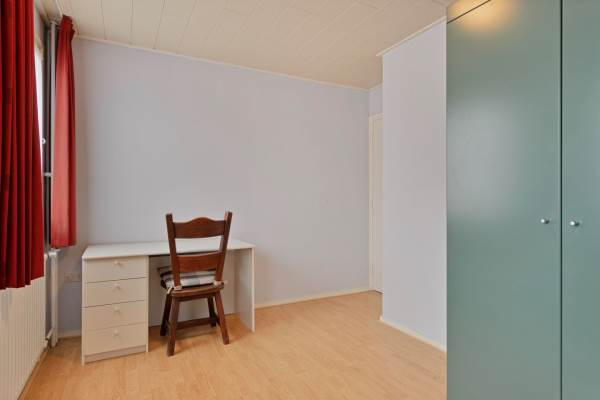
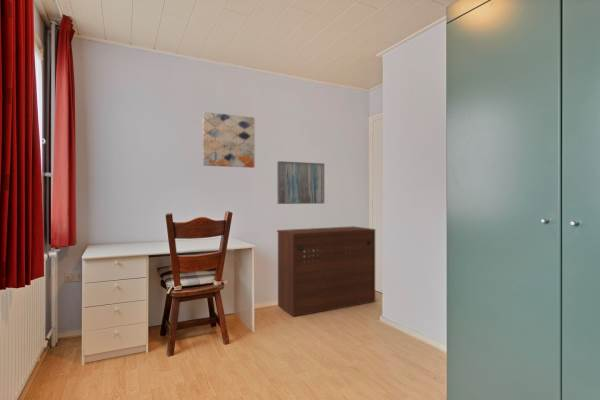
+ shelving unit [276,225,376,318]
+ wall art [202,111,255,169]
+ wall art [276,160,325,205]
